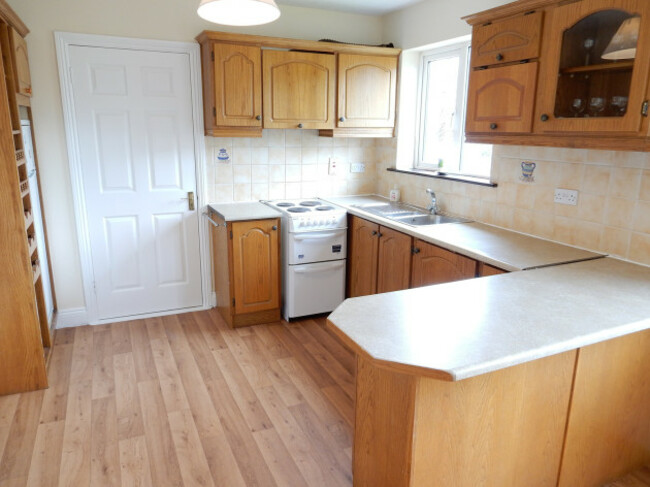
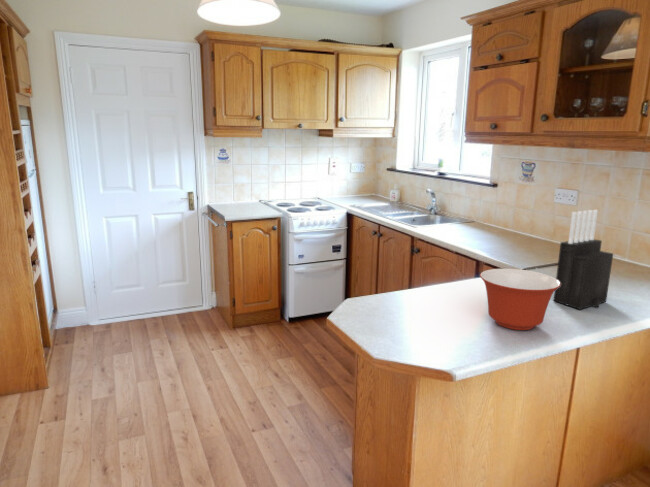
+ mixing bowl [479,268,561,331]
+ knife block [552,208,614,311]
